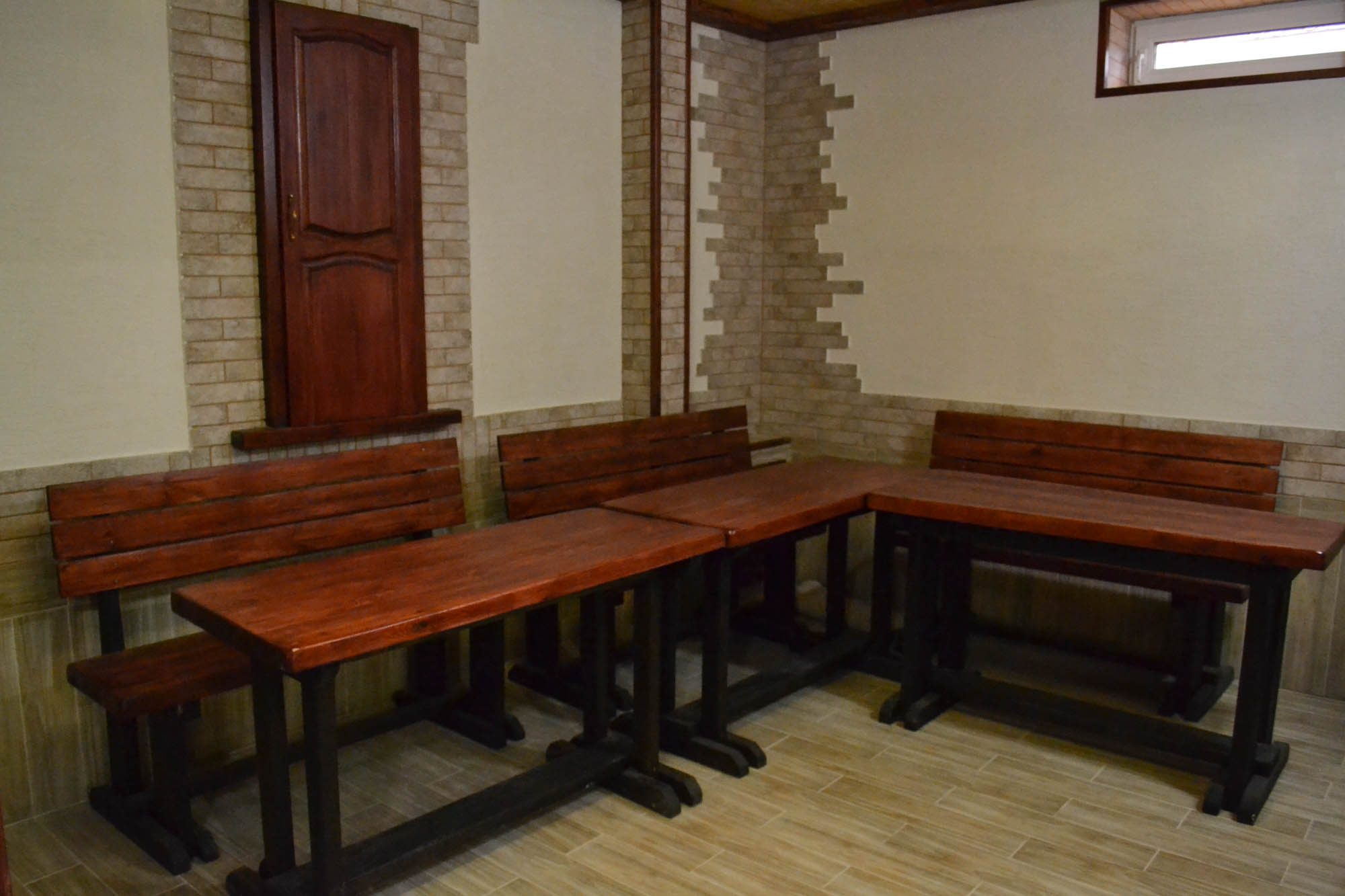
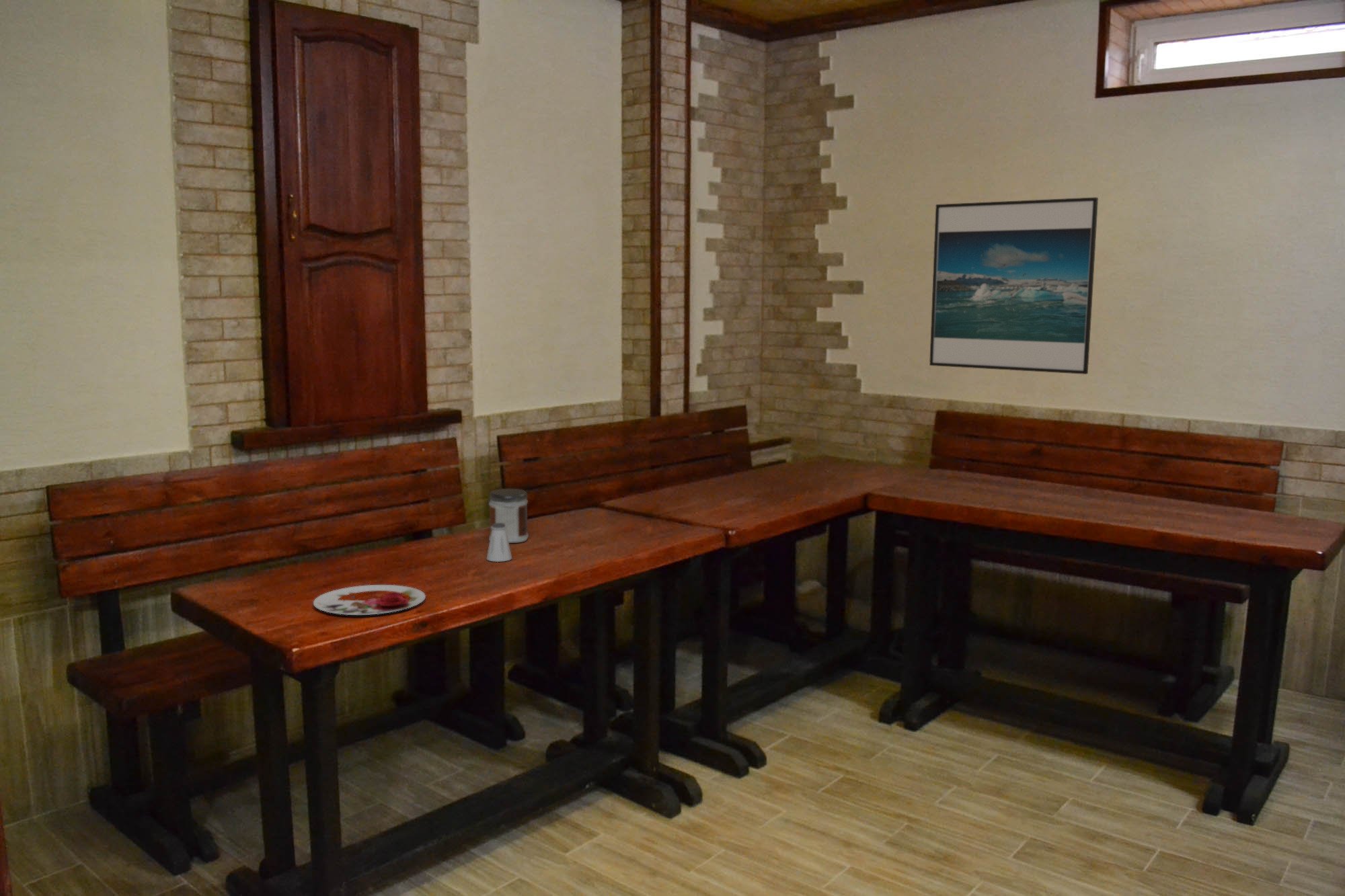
+ saltshaker [486,523,512,563]
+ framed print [929,196,1099,375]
+ plate [313,584,426,616]
+ jar [488,488,529,544]
